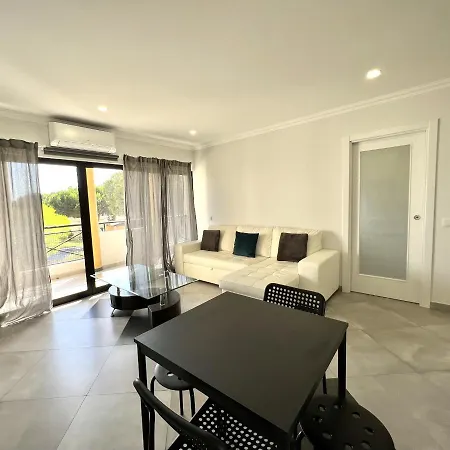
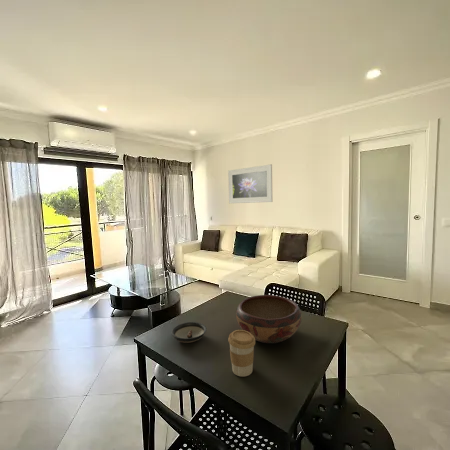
+ saucer [170,321,208,344]
+ decorative bowl [235,294,303,344]
+ coffee cup [227,329,256,377]
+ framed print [227,163,273,204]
